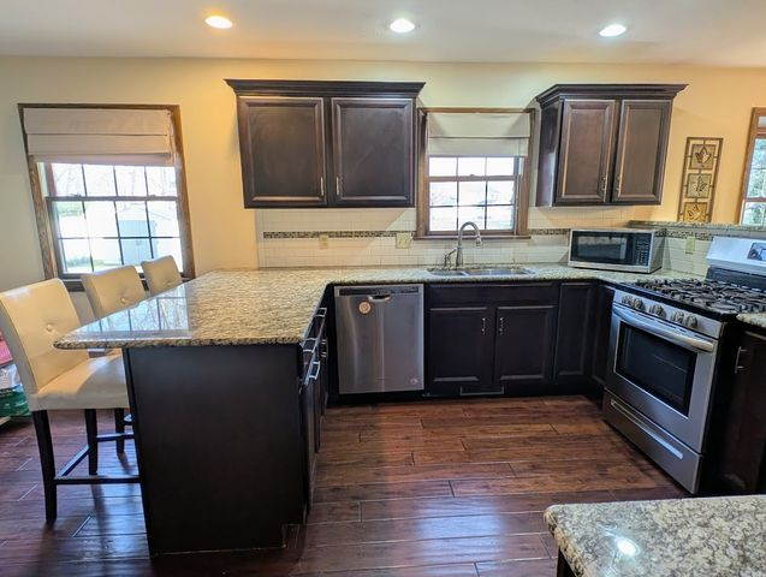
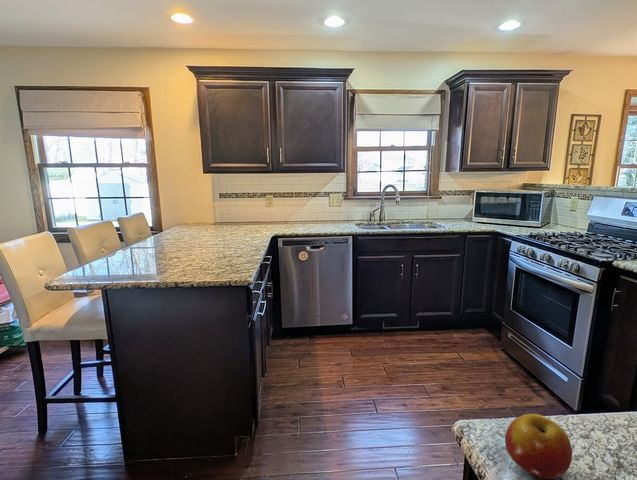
+ fruit [504,413,573,480]
